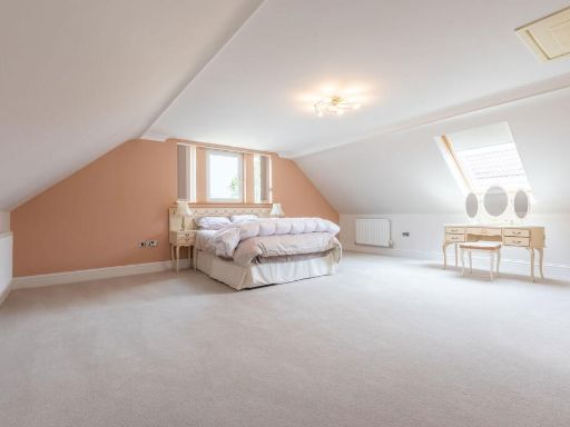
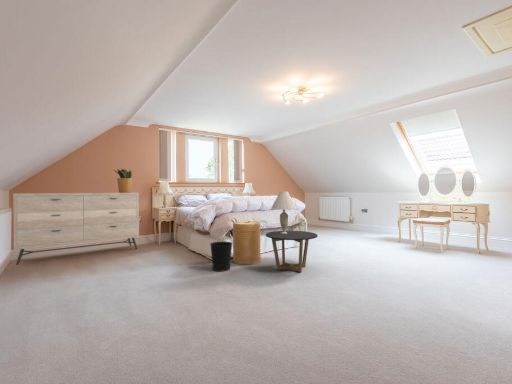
+ table lamp [270,191,298,234]
+ dresser [12,192,140,266]
+ potted plant [113,168,135,193]
+ wastebasket [209,241,233,273]
+ basket [232,220,262,266]
+ side table [265,230,318,274]
